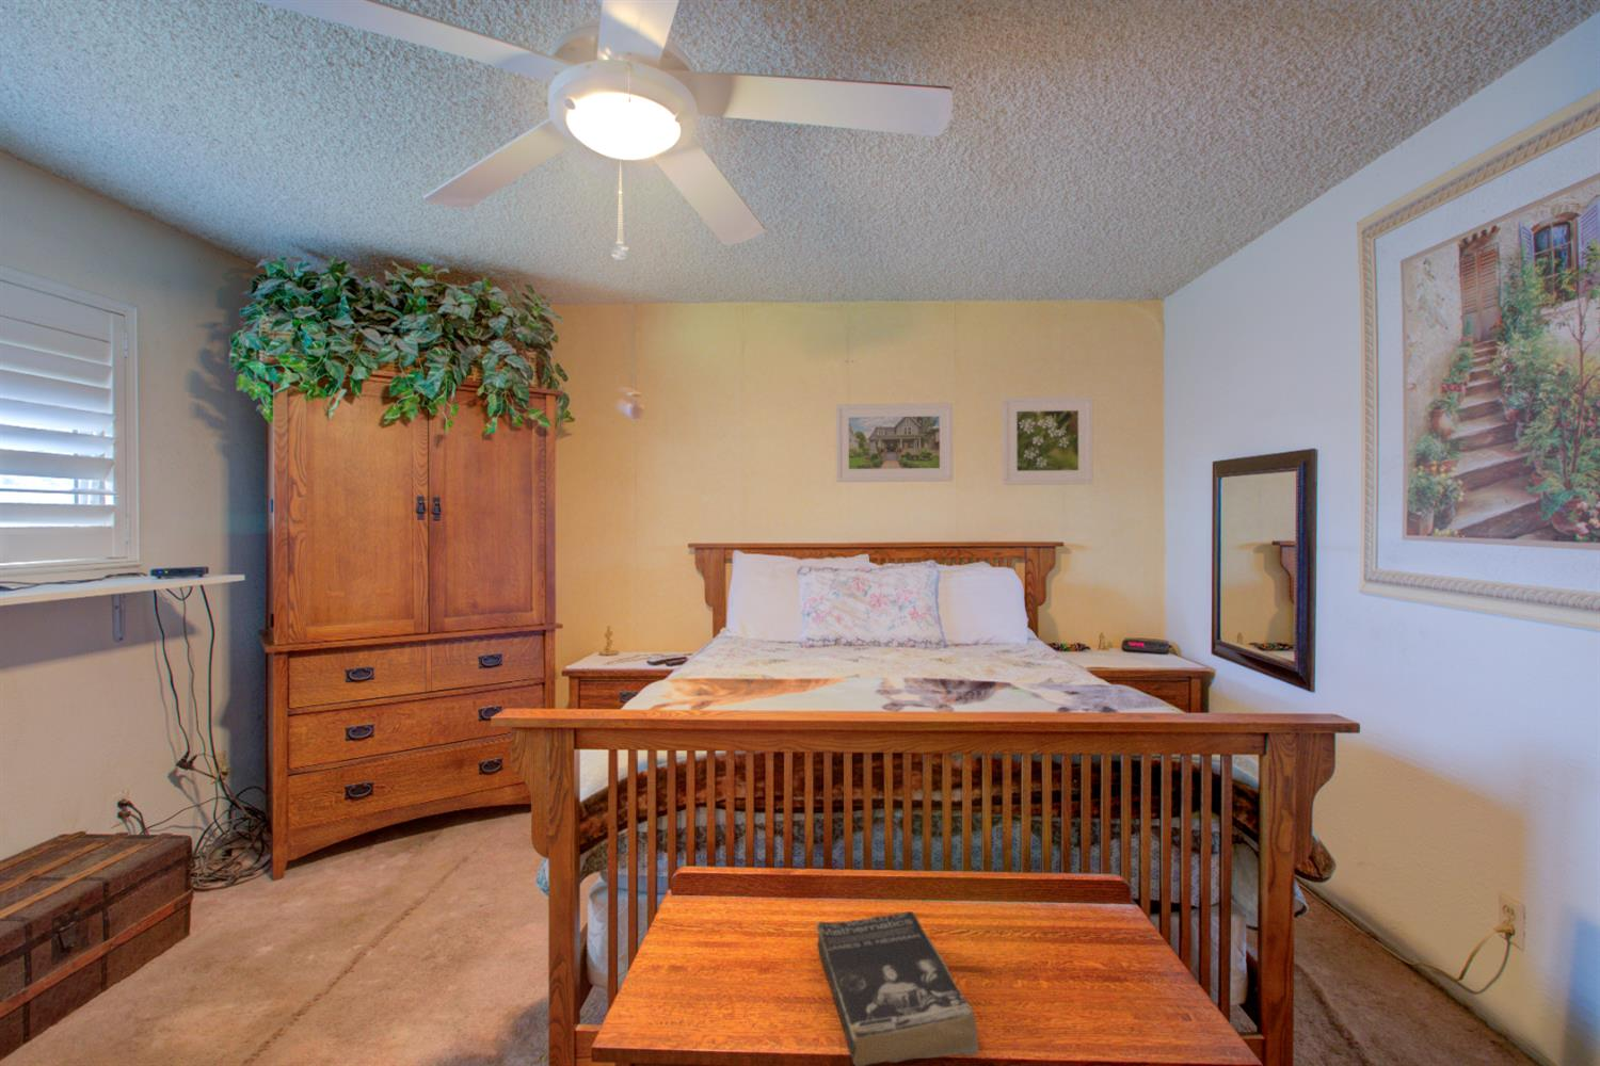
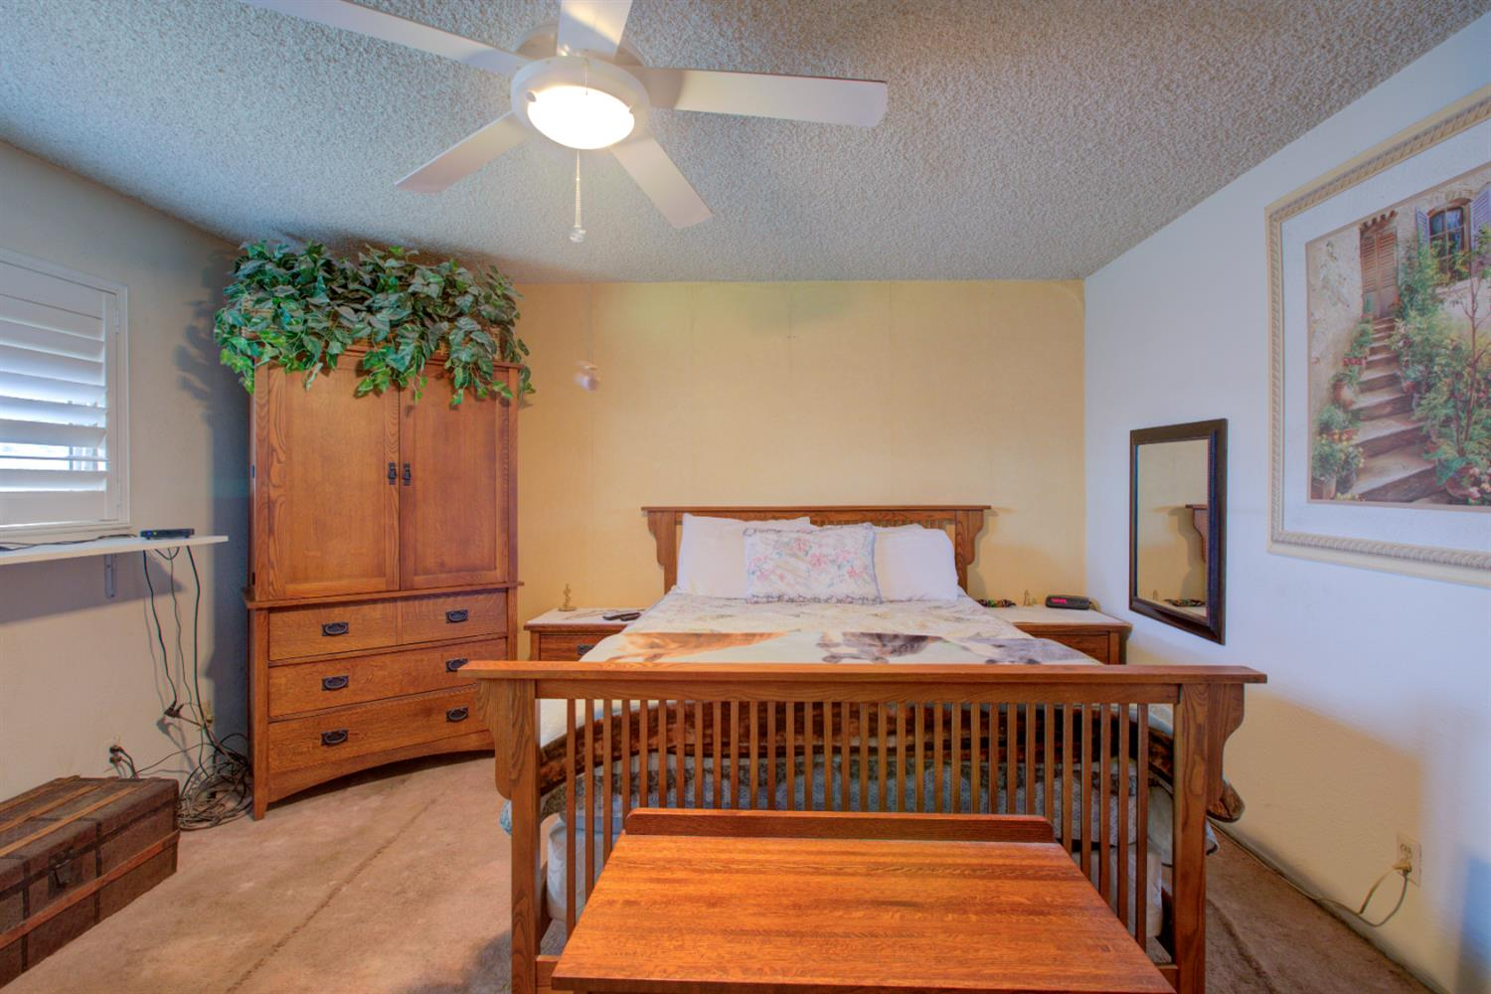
- book [815,910,980,1066]
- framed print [835,402,954,483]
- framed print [1000,395,1094,487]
